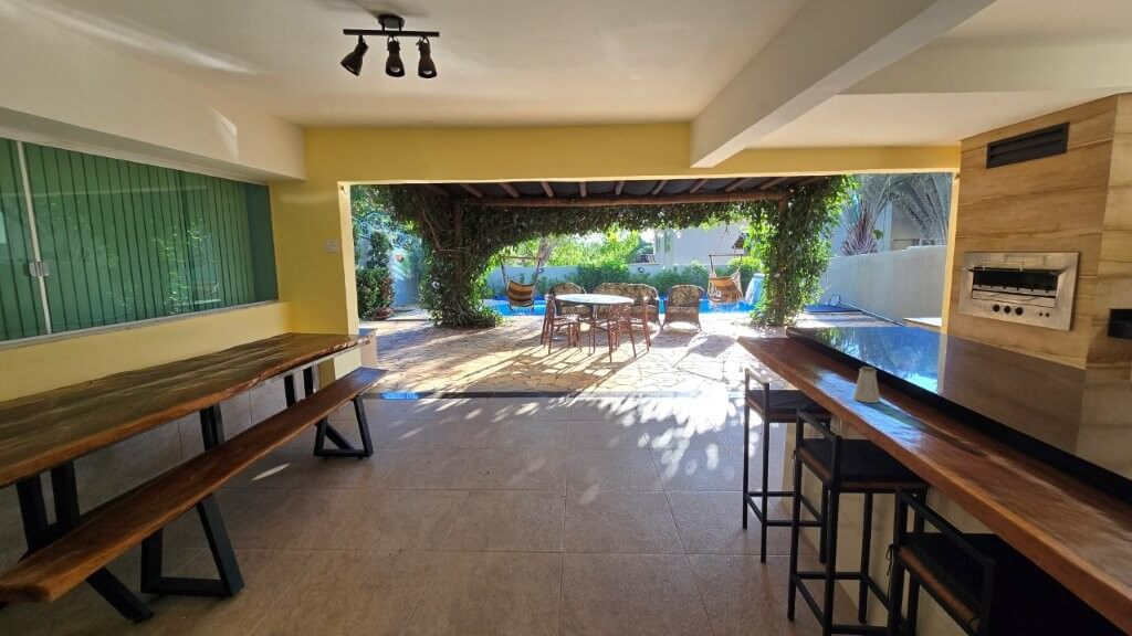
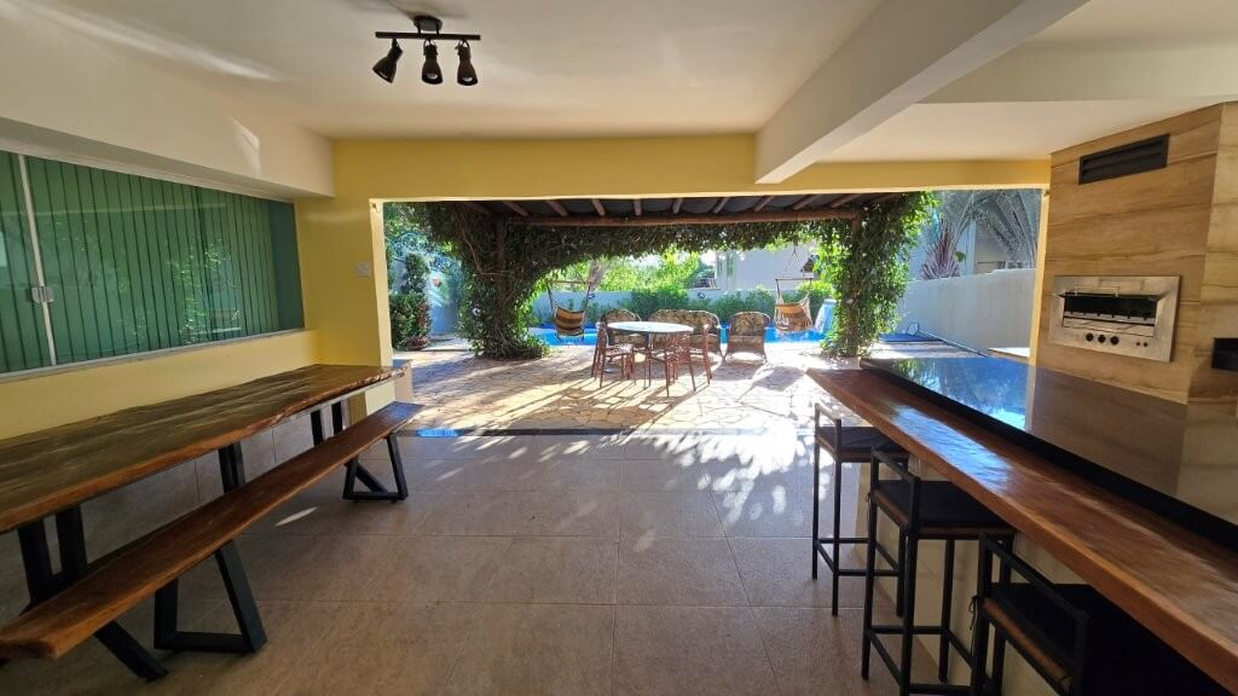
- saltshaker [851,365,881,404]
